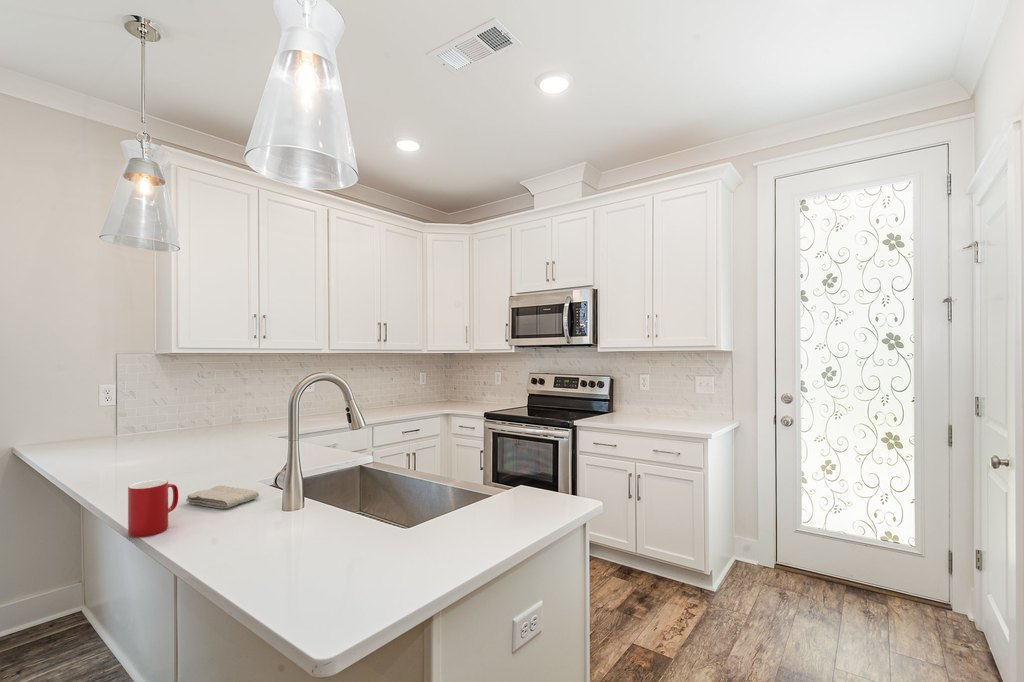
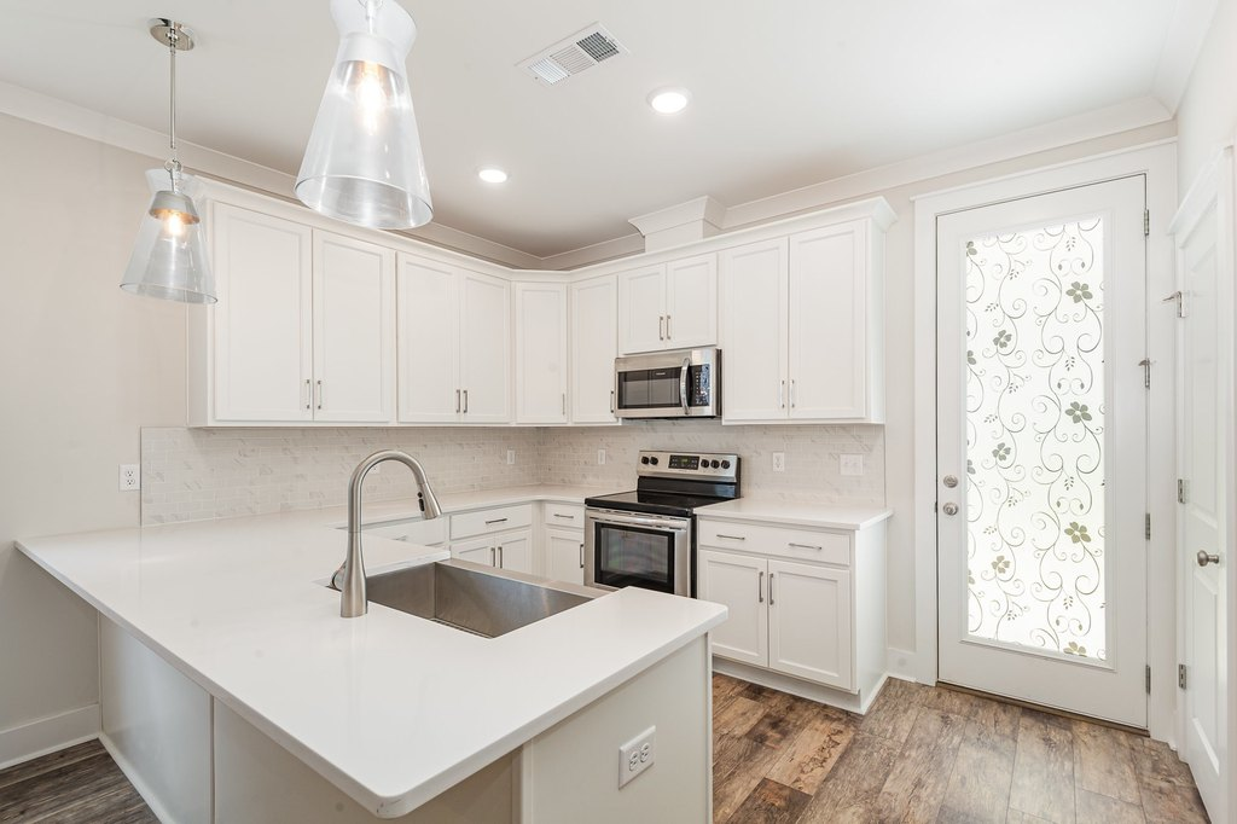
- washcloth [185,484,260,509]
- cup [127,479,179,538]
